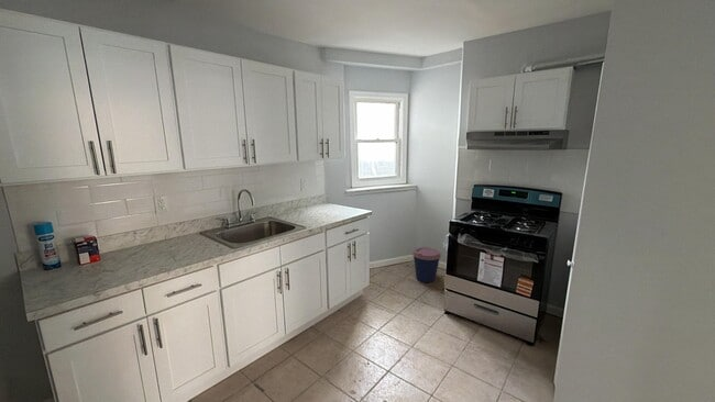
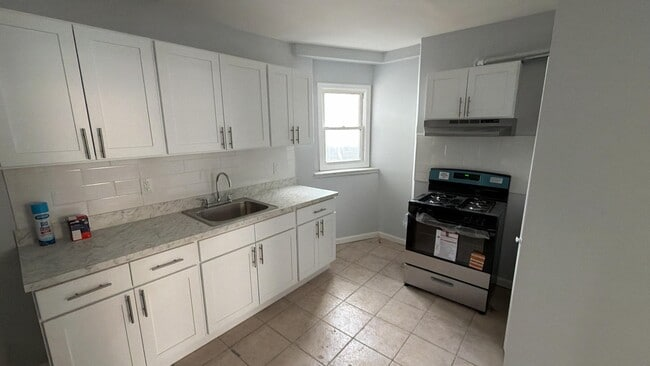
- coffee cup [411,246,442,283]
